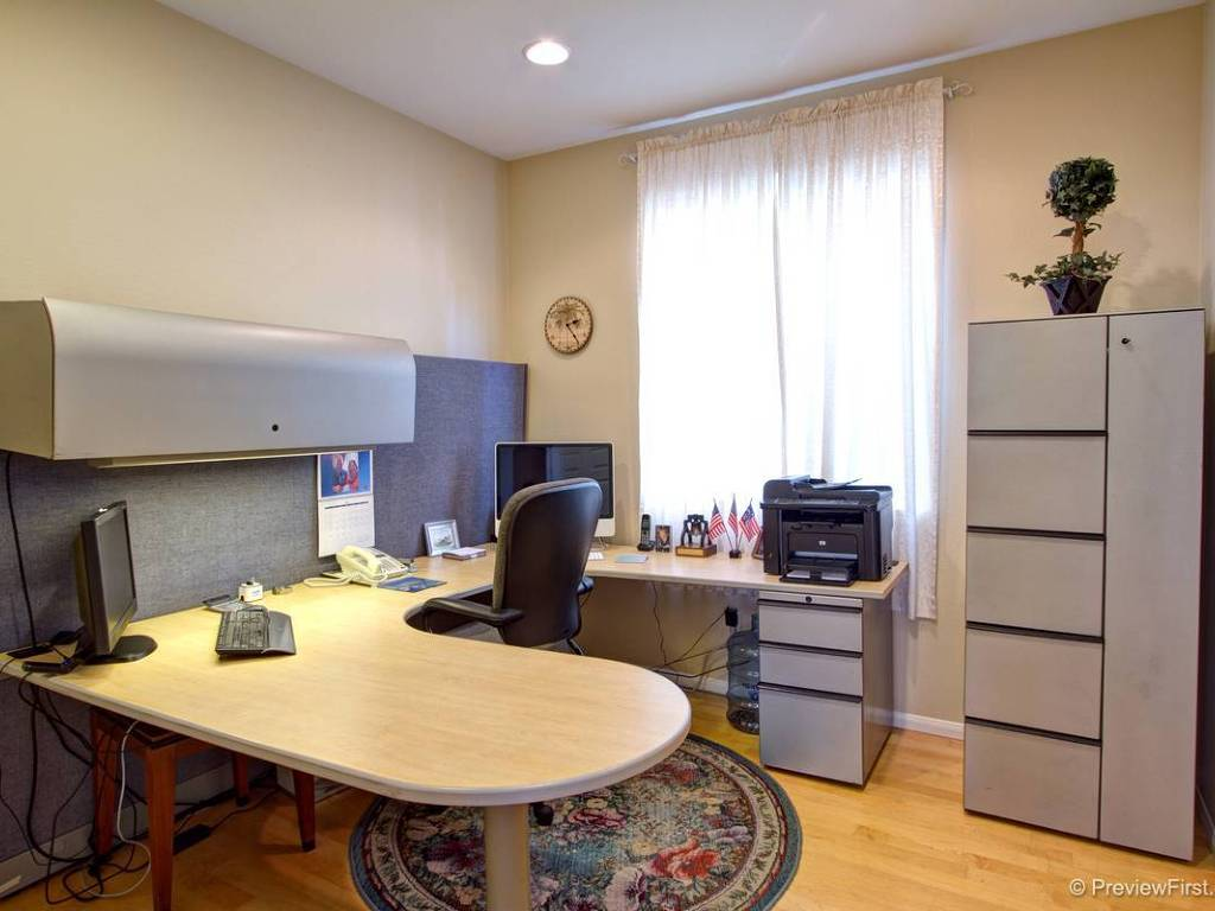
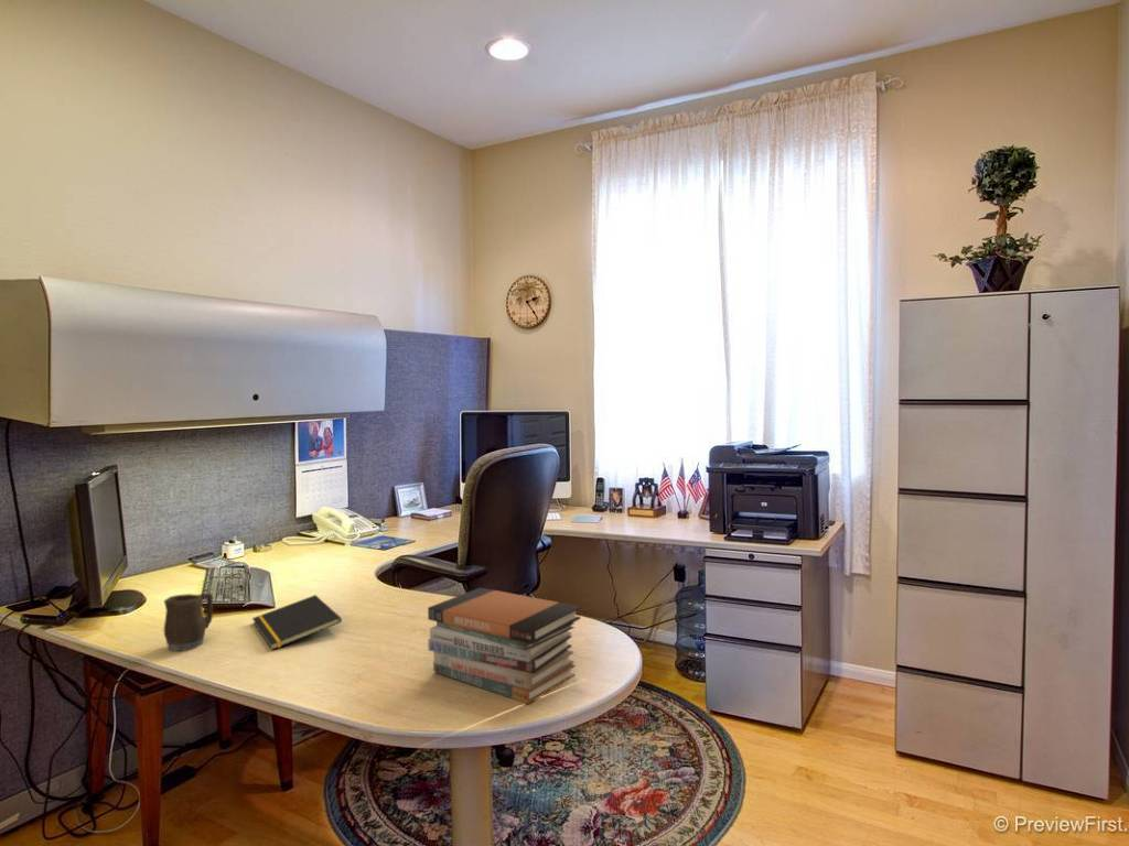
+ notepad [251,594,343,651]
+ mug [163,592,214,652]
+ book stack [427,587,582,705]
